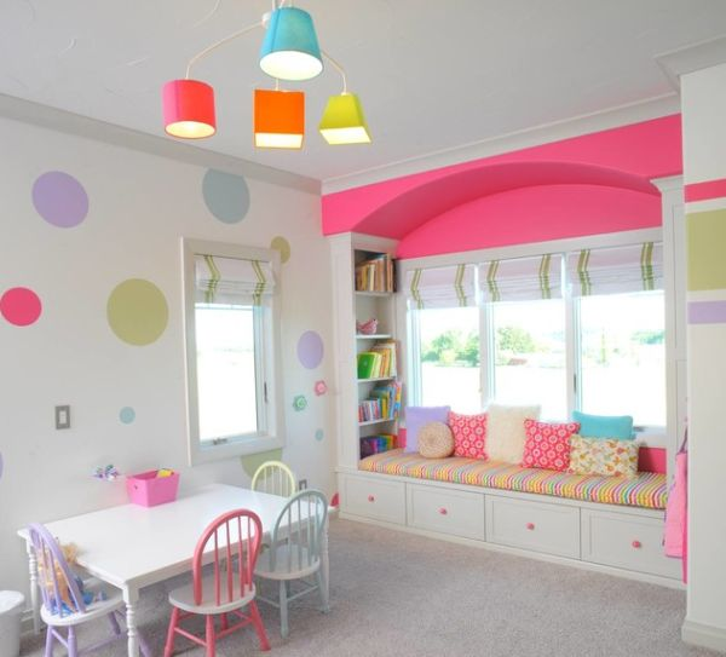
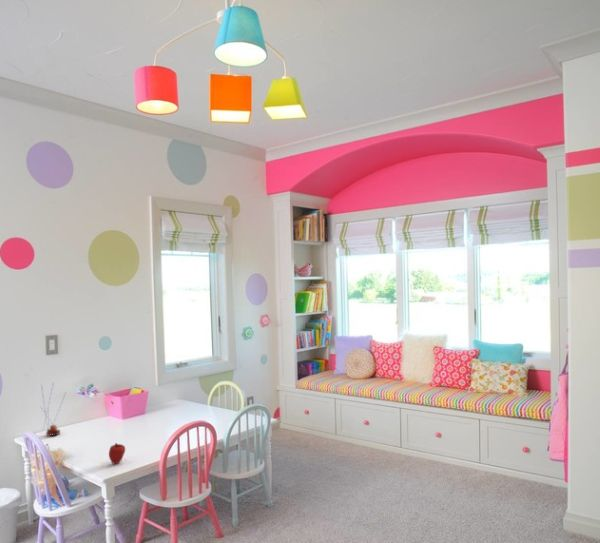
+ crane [39,381,67,438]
+ apple [108,442,126,465]
